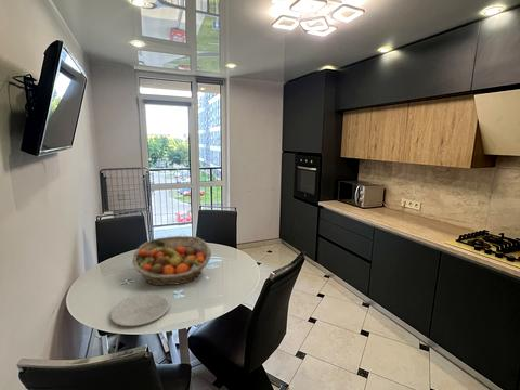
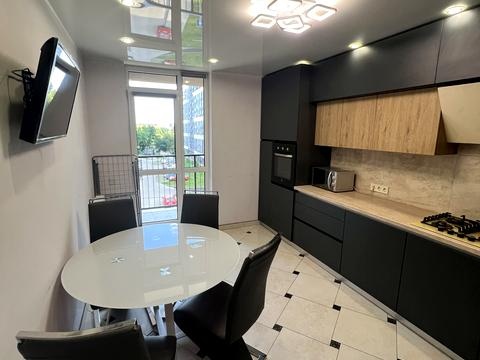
- plate [109,292,170,327]
- fruit basket [131,235,212,287]
